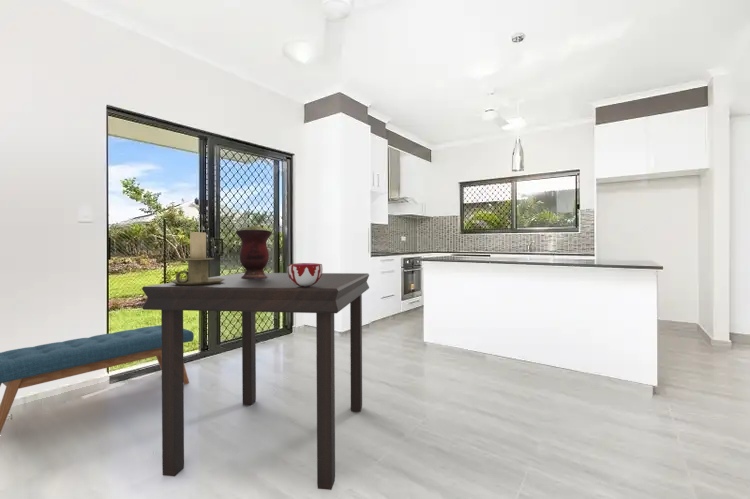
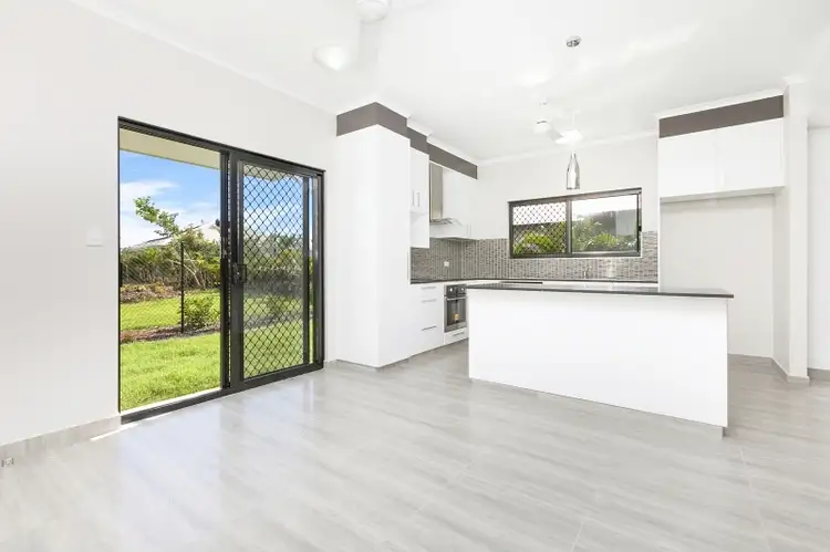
- decorative bowl [287,262,323,287]
- bench [0,324,195,434]
- candle holder [169,231,225,285]
- dining table [141,272,370,491]
- vase [235,225,273,279]
